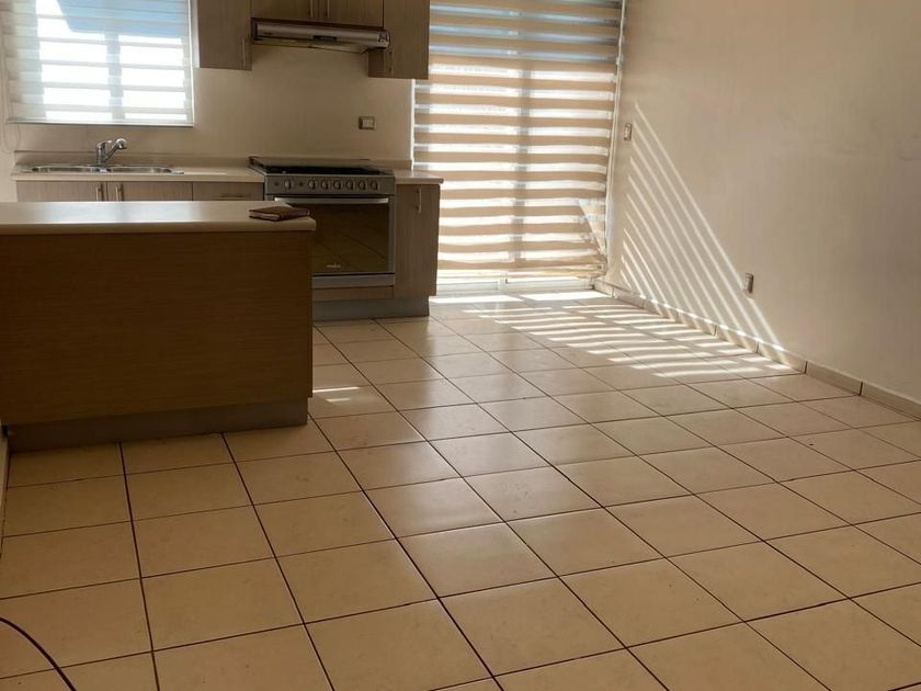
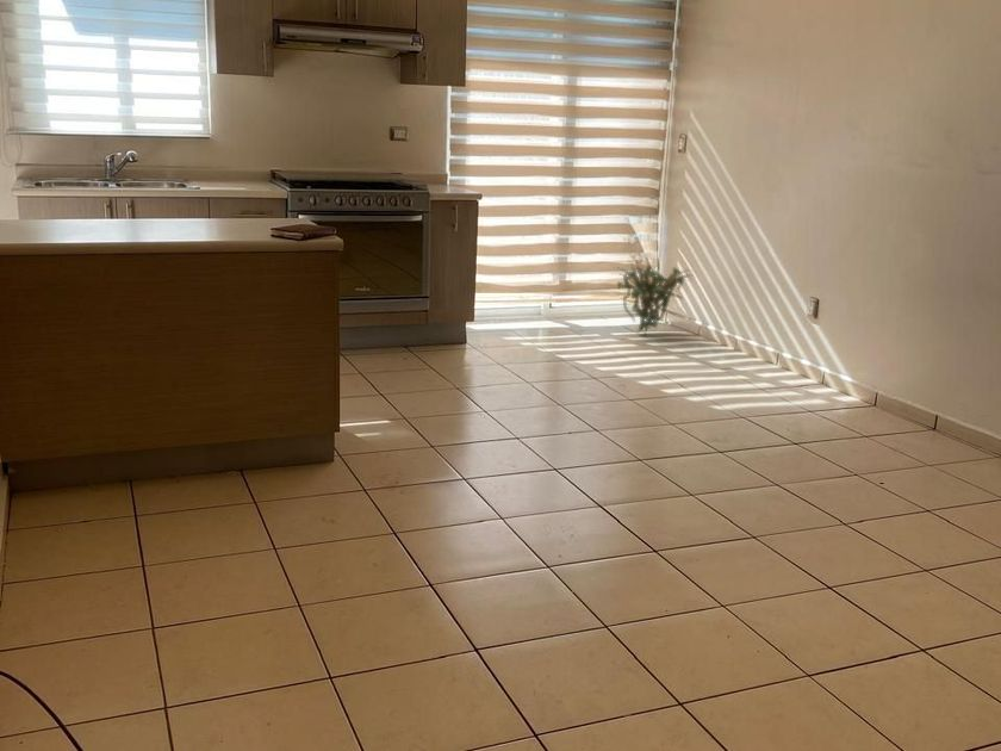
+ decorative plant [613,254,696,335]
